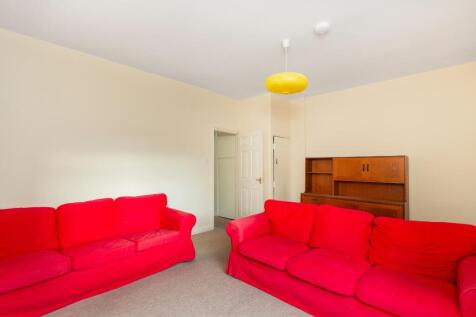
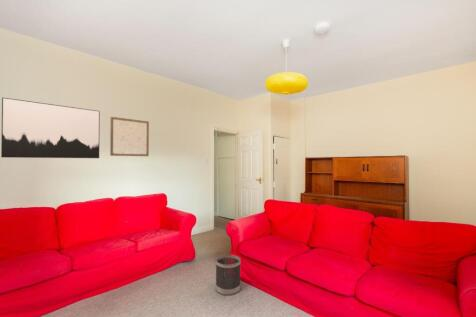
+ wall art [109,116,150,157]
+ wall art [0,96,101,159]
+ wastebasket [215,254,242,296]
